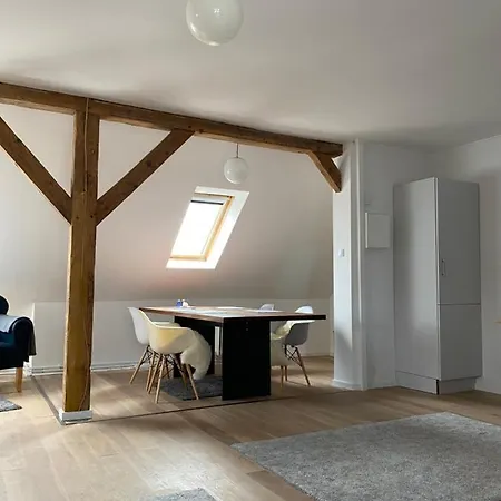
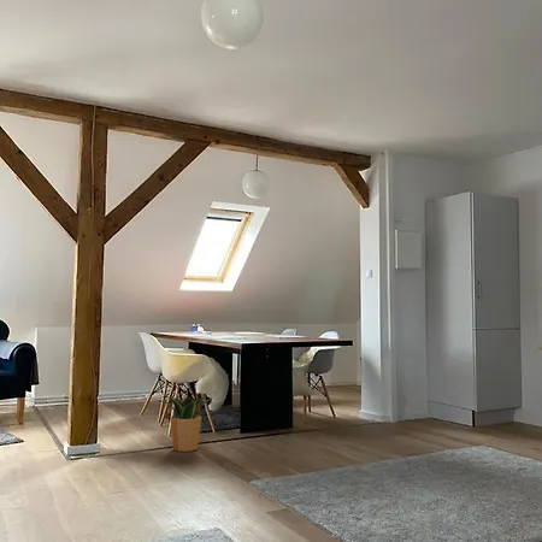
+ potted plant [160,394,216,453]
